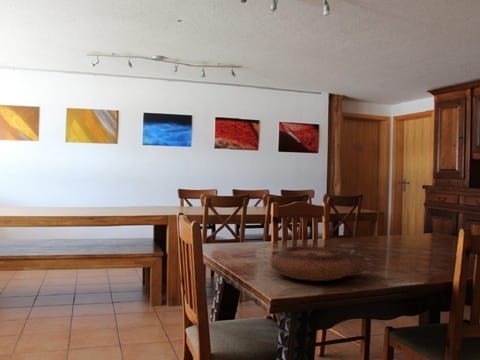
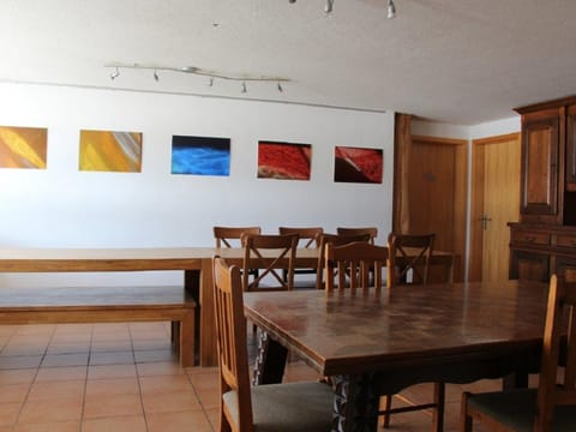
- plate [269,245,369,282]
